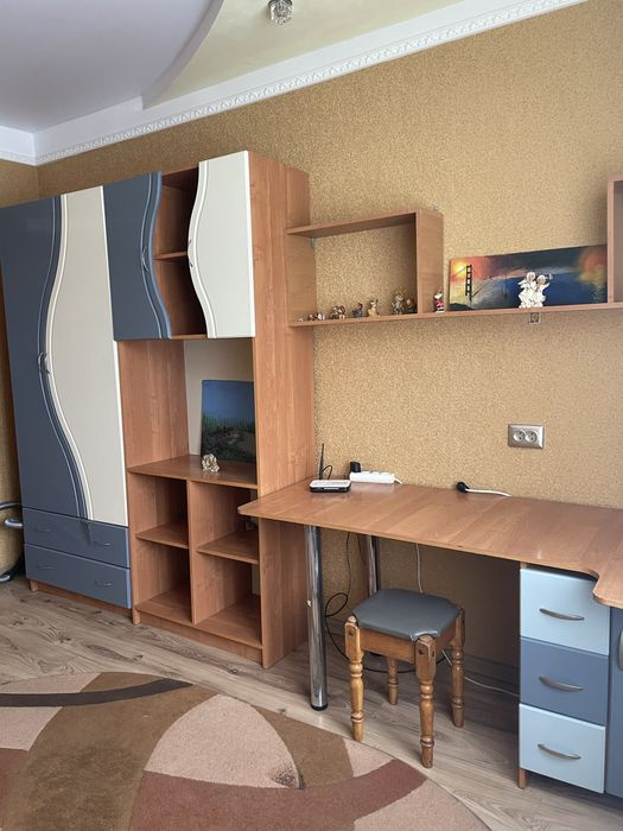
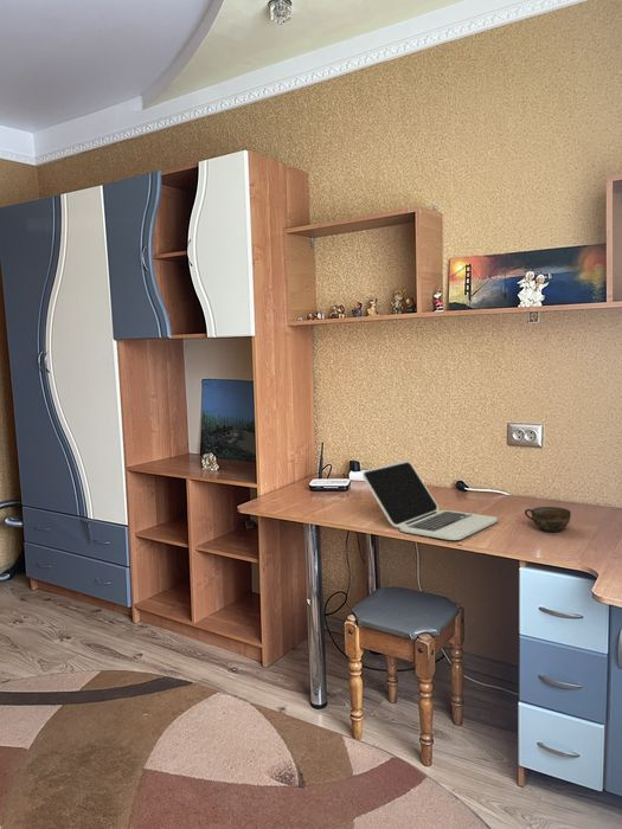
+ laptop [361,460,499,541]
+ cup [524,506,572,533]
